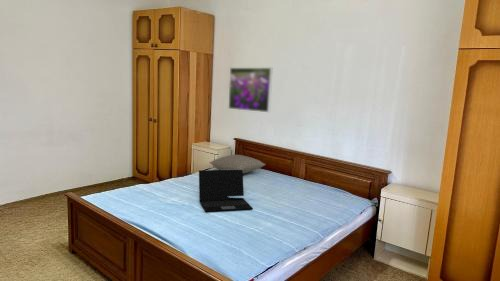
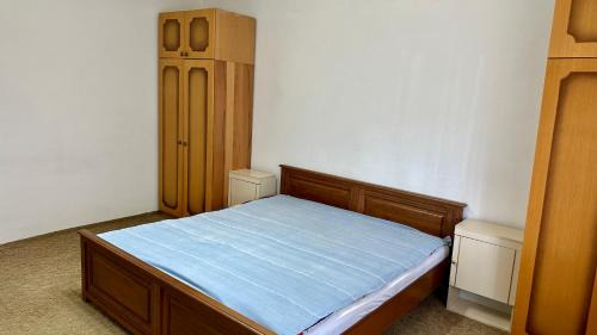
- pillow [208,154,267,174]
- laptop [198,169,254,213]
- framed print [228,67,273,113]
